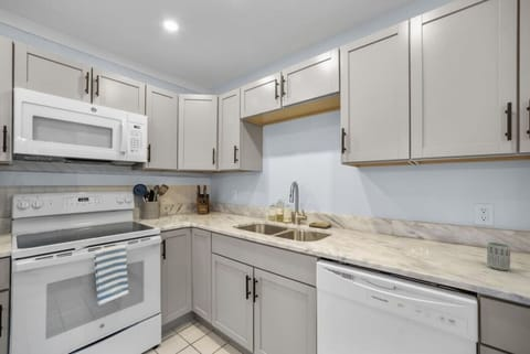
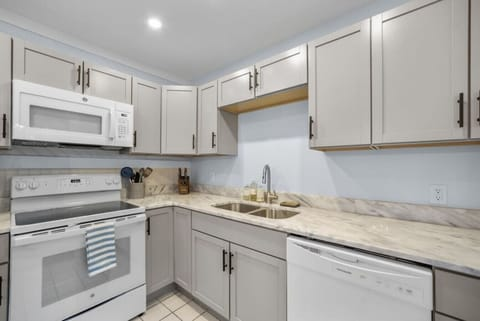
- cup [486,242,511,271]
